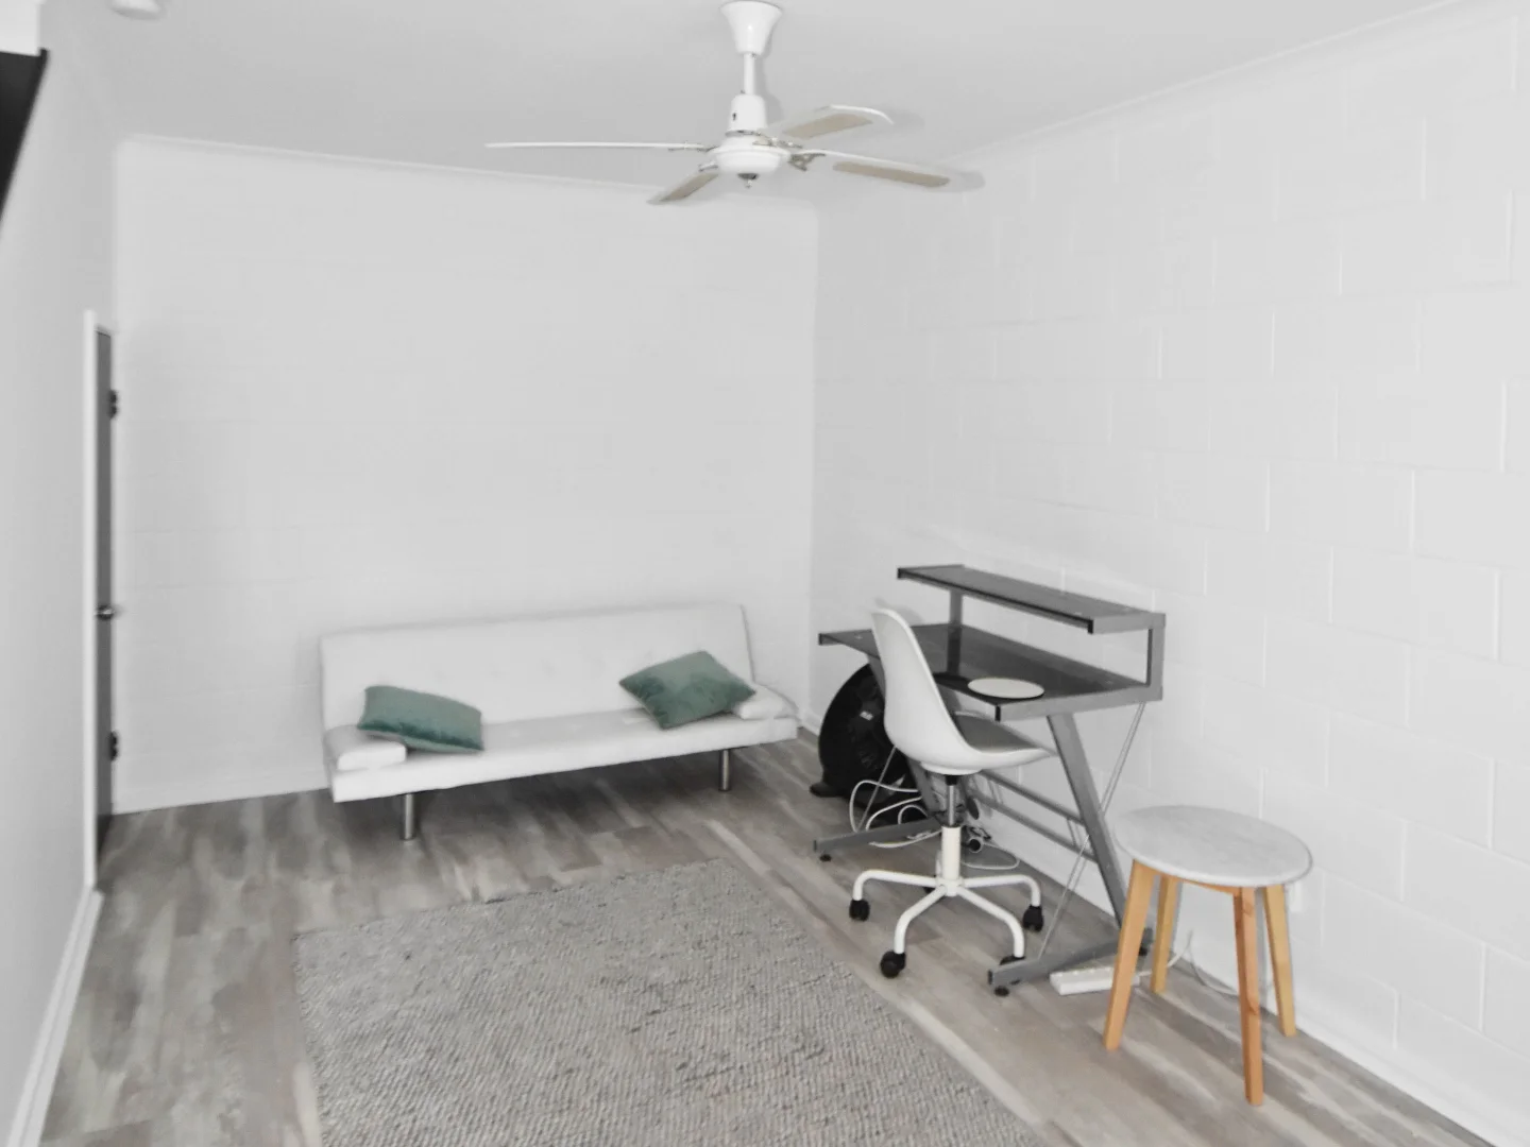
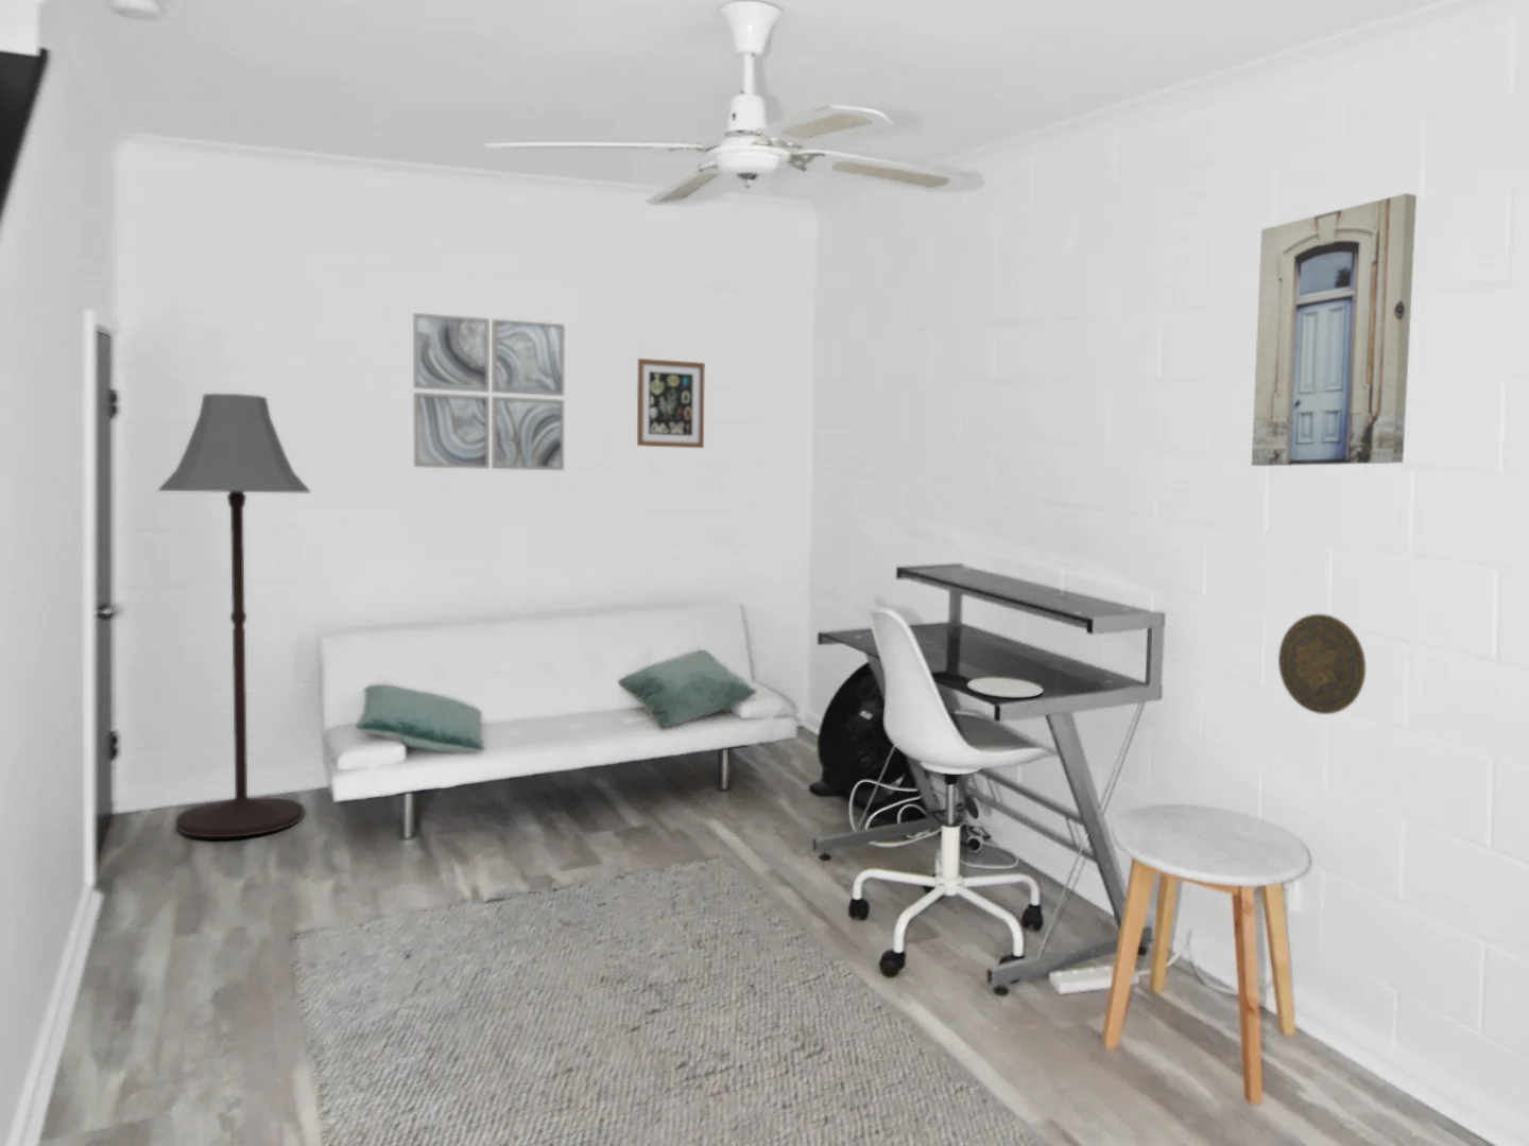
+ wall art [1251,193,1417,467]
+ decorative plate [1277,613,1366,715]
+ floor lamp [158,392,312,838]
+ wall art [412,312,566,471]
+ wall art [636,358,706,449]
